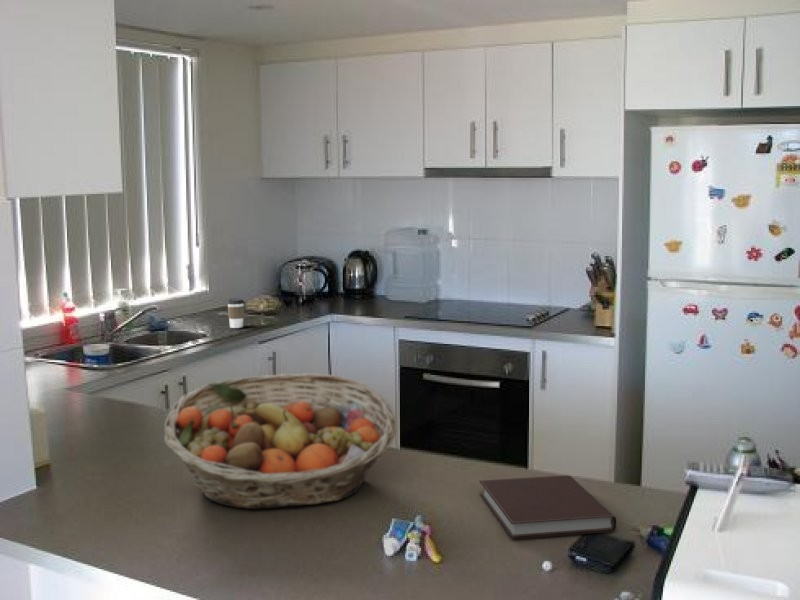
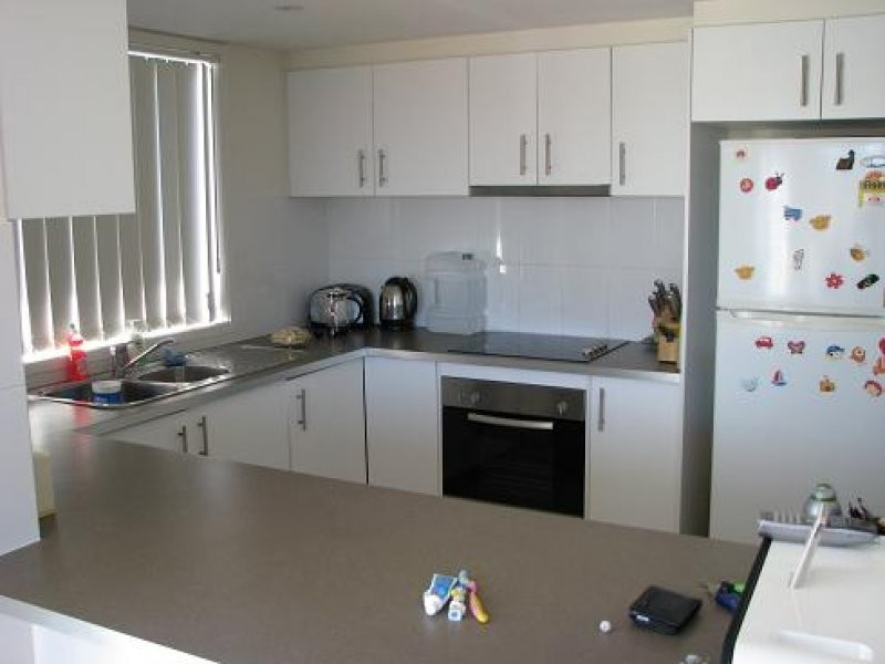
- coffee cup [226,297,245,329]
- notebook [478,474,617,540]
- fruit basket [163,372,398,510]
